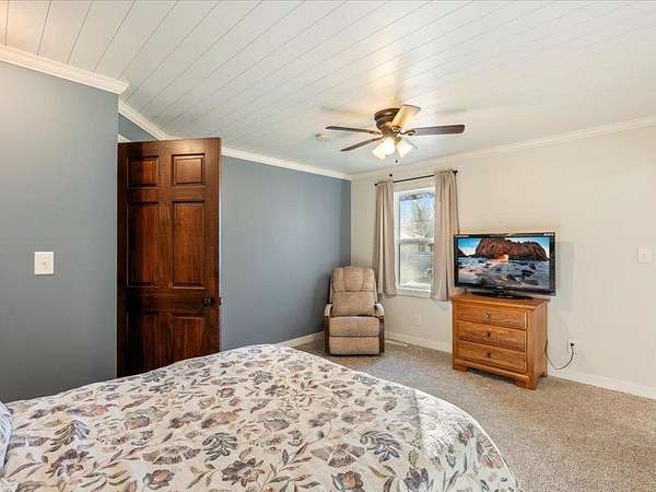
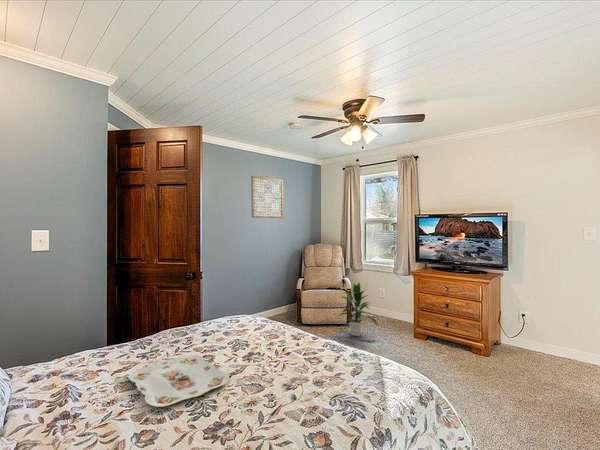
+ indoor plant [337,282,379,337]
+ wall art [250,175,284,219]
+ serving tray [127,354,230,408]
